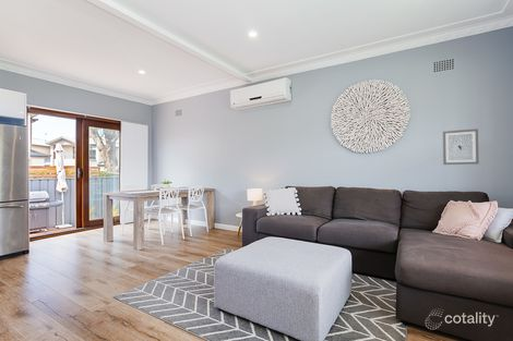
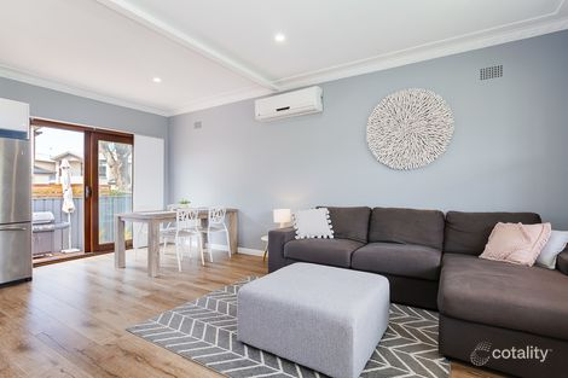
- wall art [442,127,480,166]
